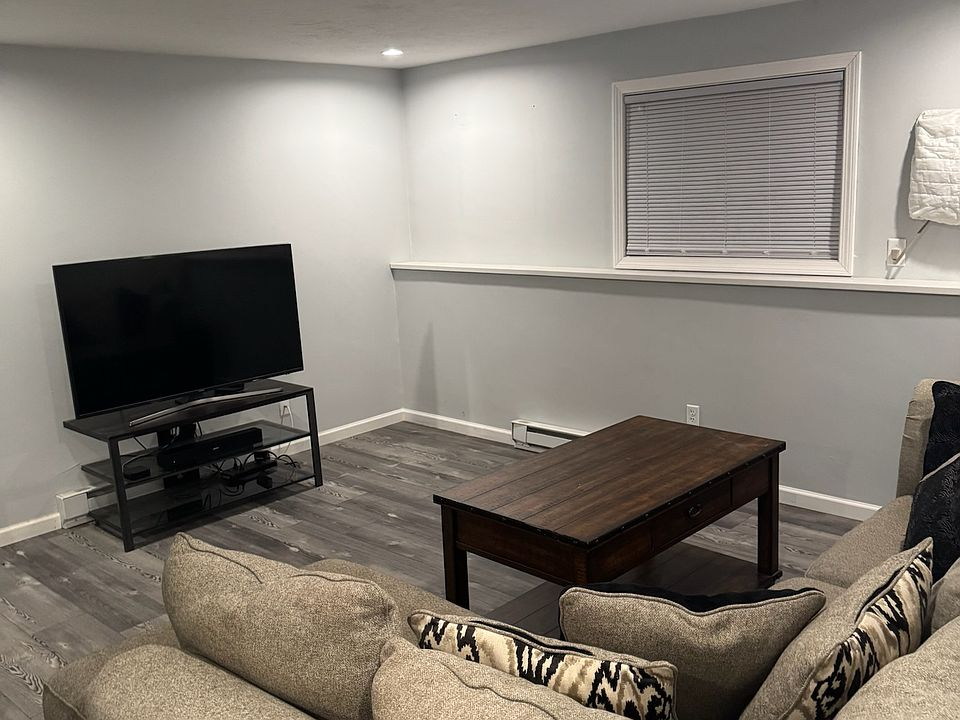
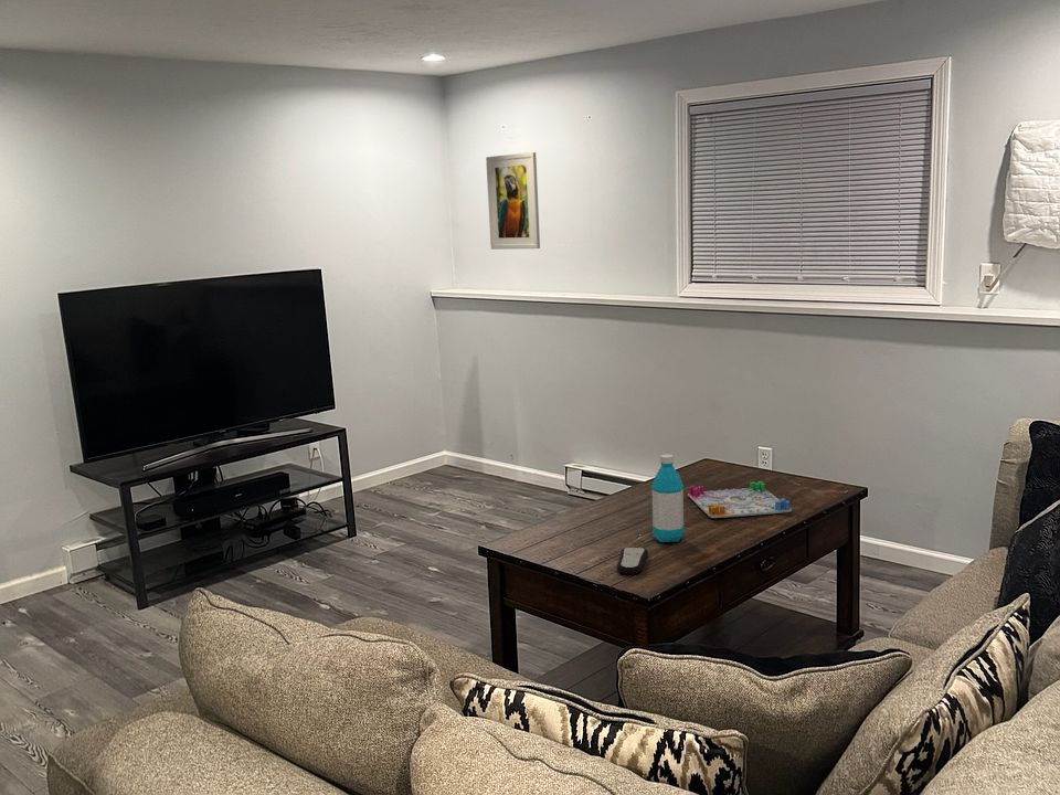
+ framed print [485,151,541,251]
+ remote control [616,545,649,575]
+ water bottle [650,454,686,543]
+ board game [687,480,793,519]
